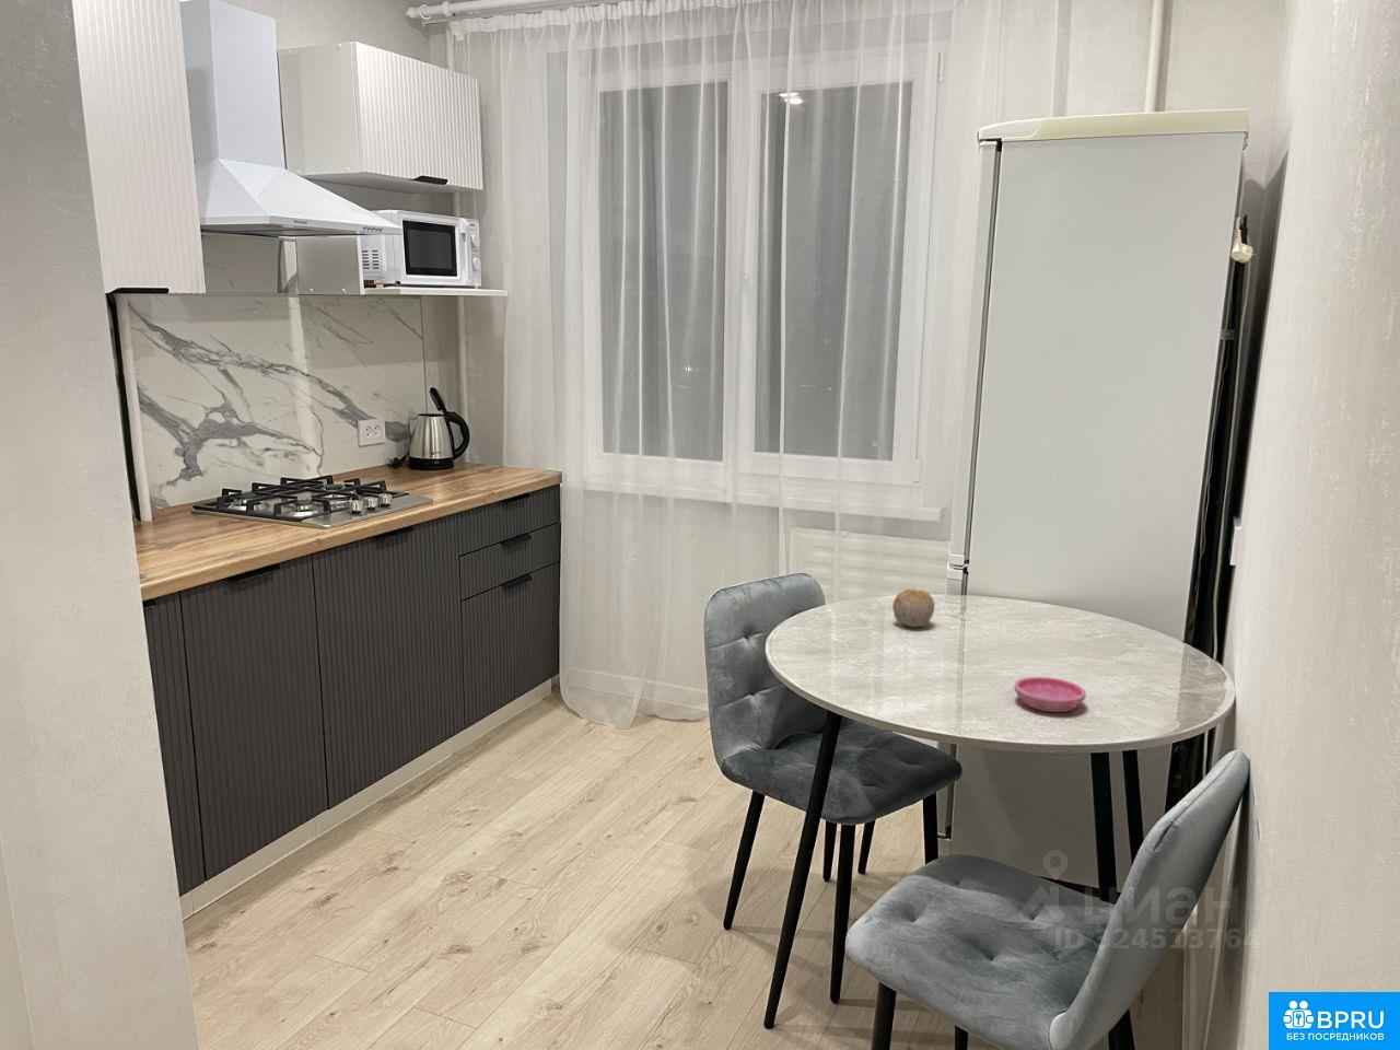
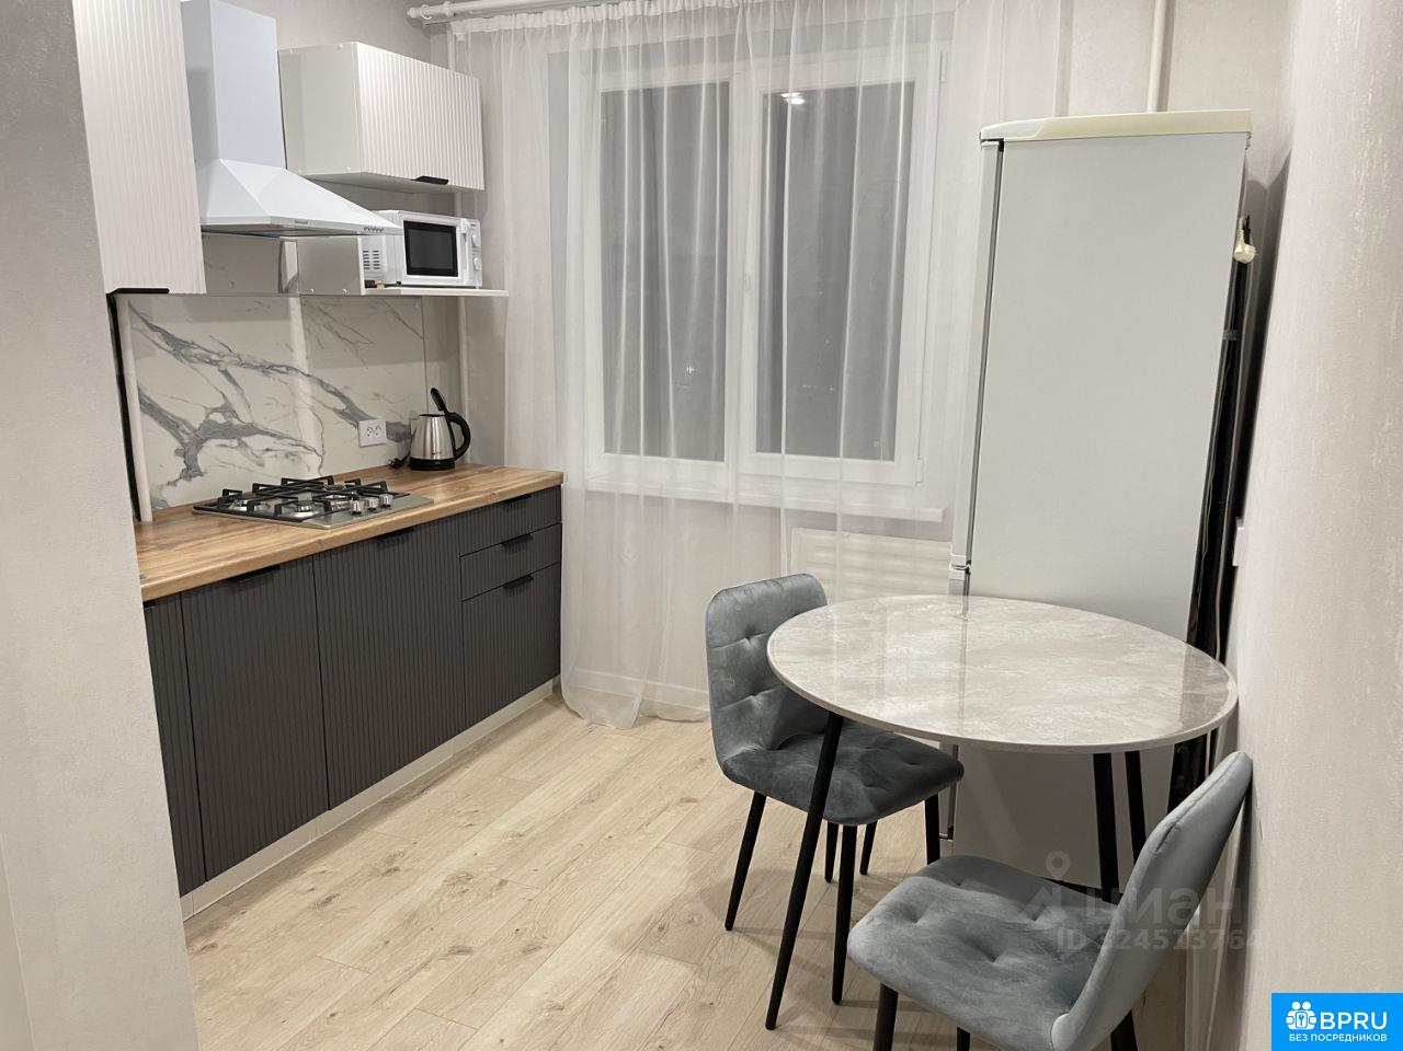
- saucer [1013,676,1087,714]
- fruit [892,589,936,629]
